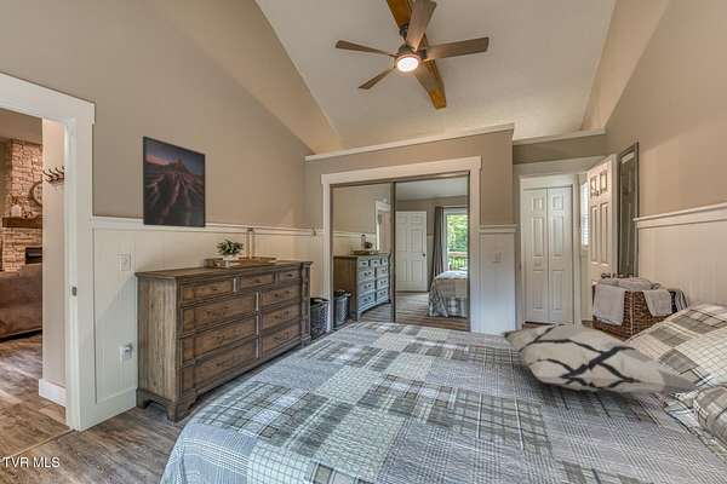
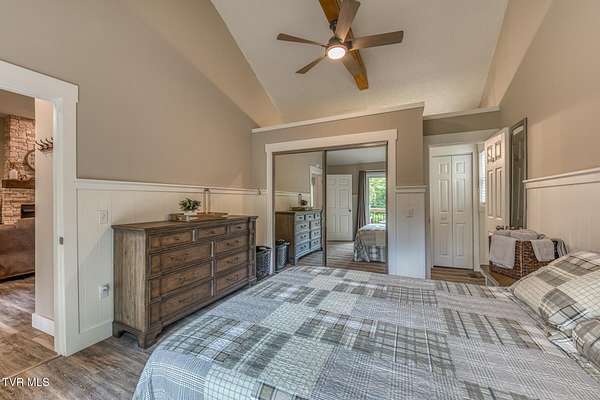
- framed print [142,136,207,229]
- decorative pillow [498,323,703,394]
